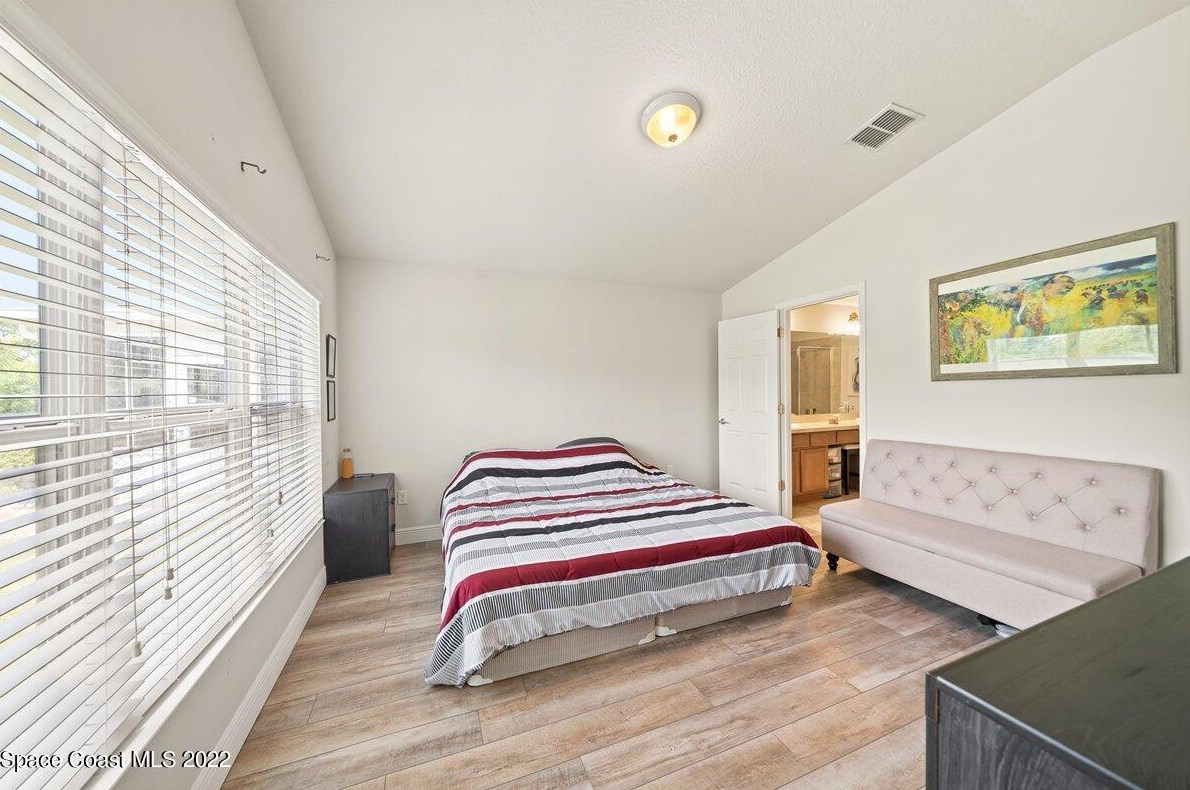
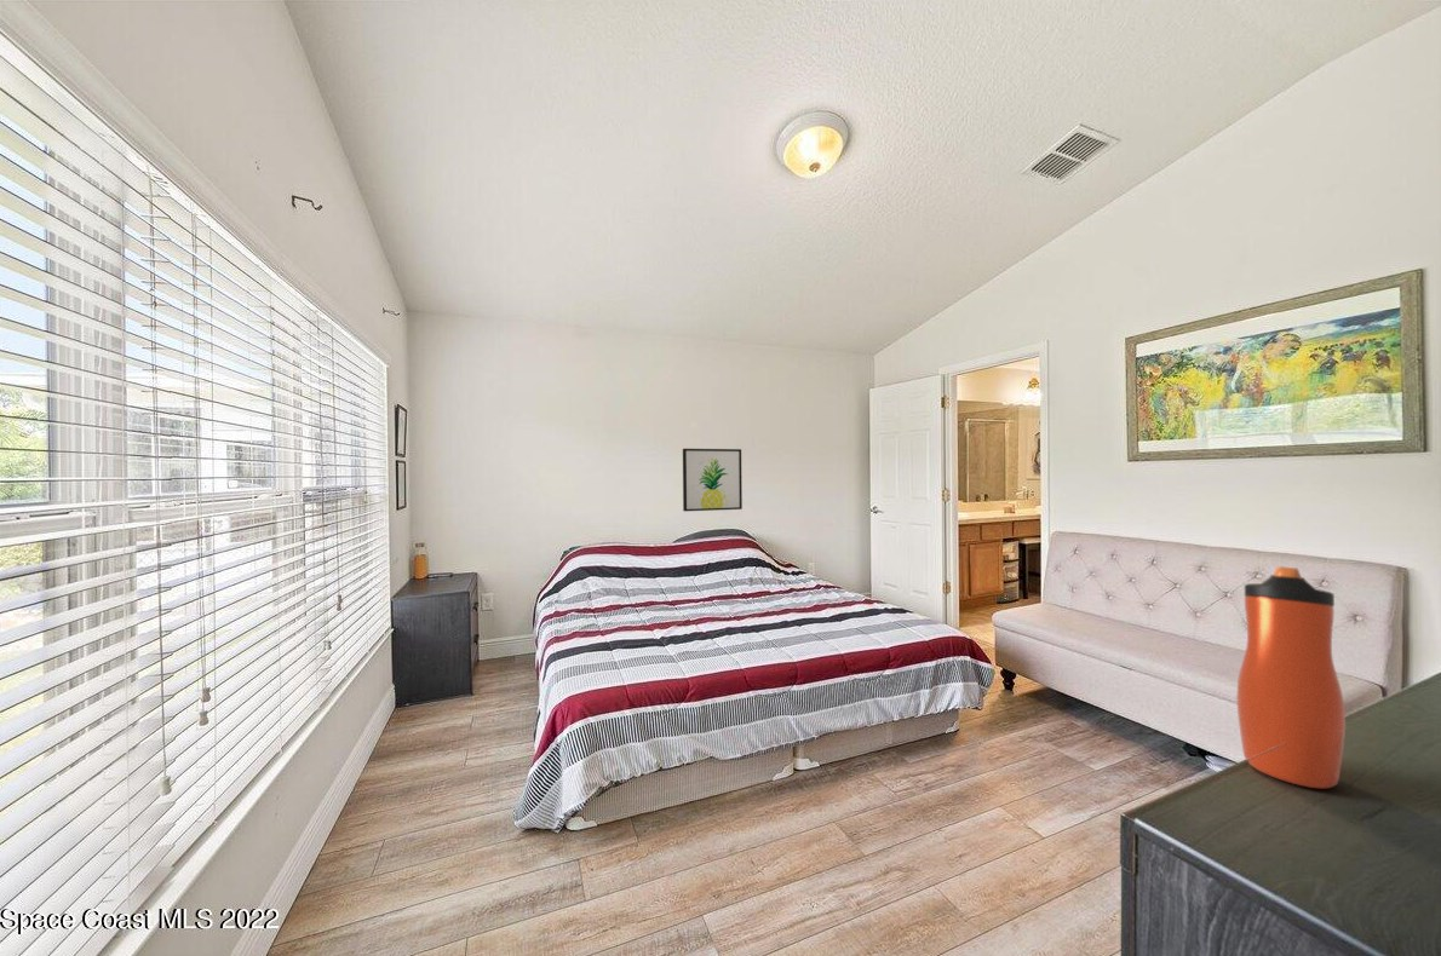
+ water bottle [1235,565,1347,790]
+ wall art [682,448,744,513]
